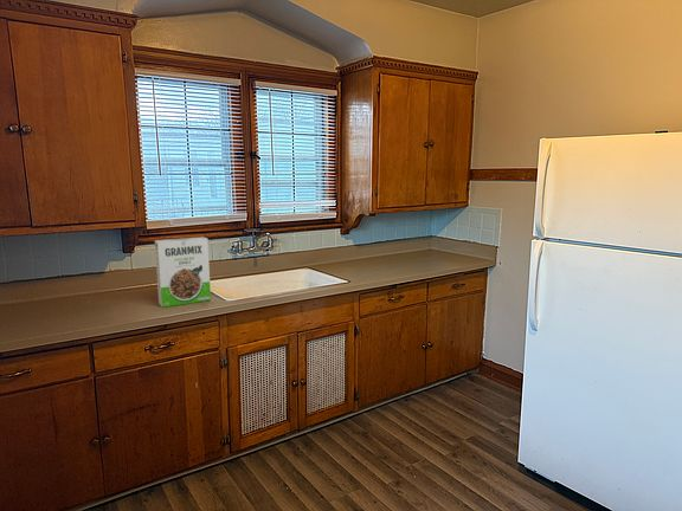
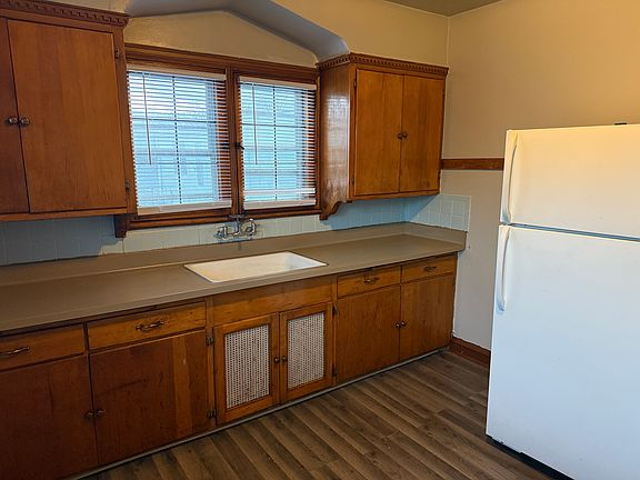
- cereal box [154,237,212,309]
